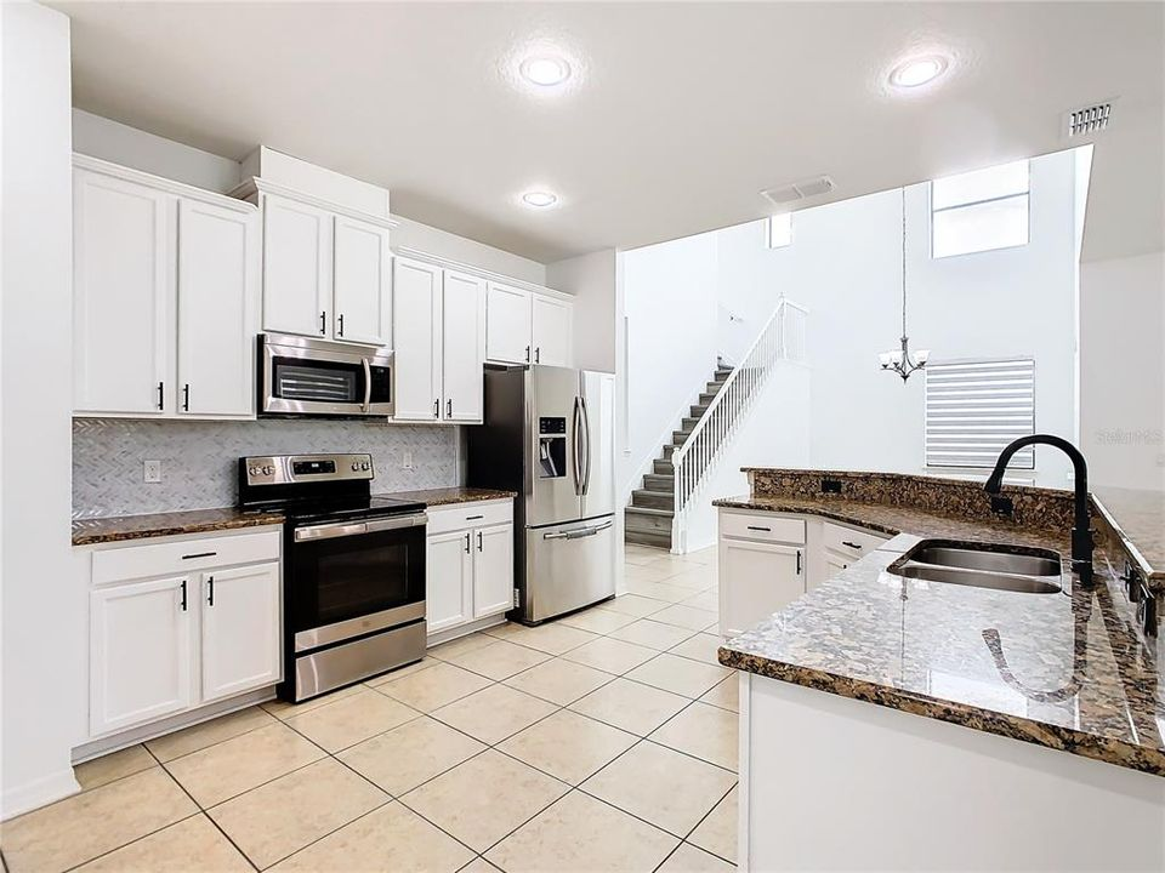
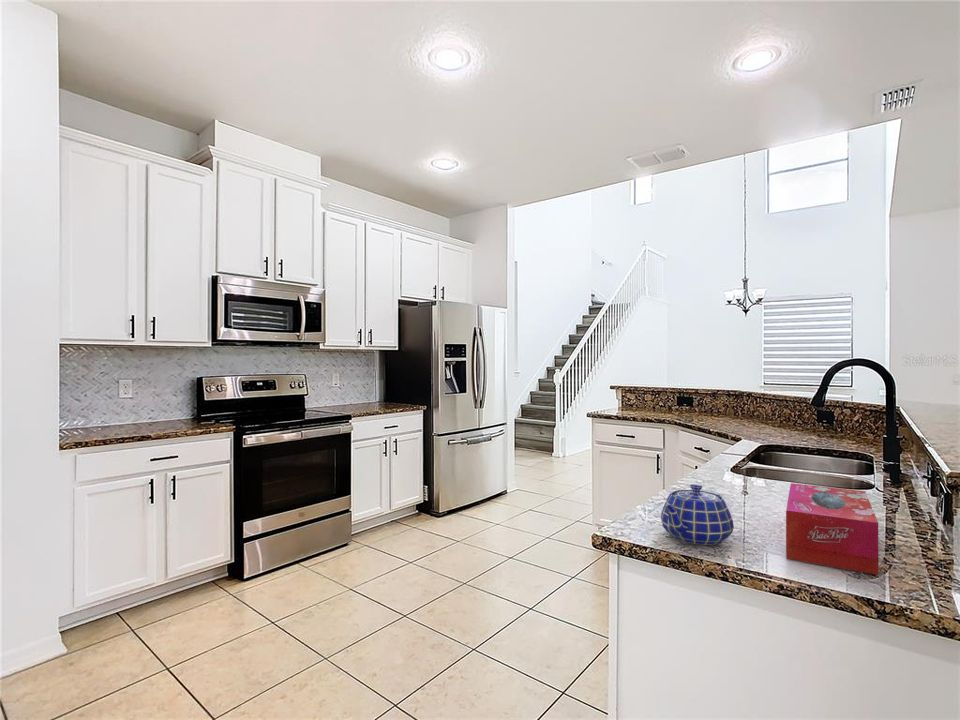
+ teapot [660,483,735,546]
+ tissue box [785,482,880,576]
